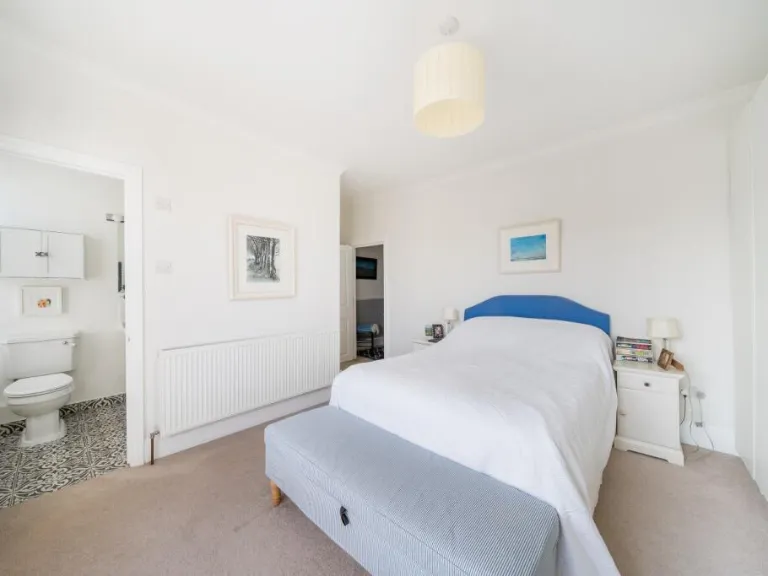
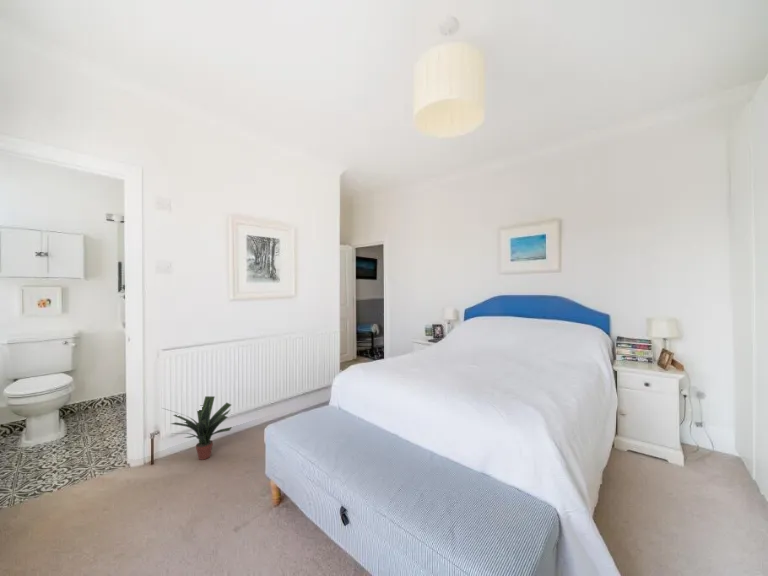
+ potted plant [162,395,233,461]
